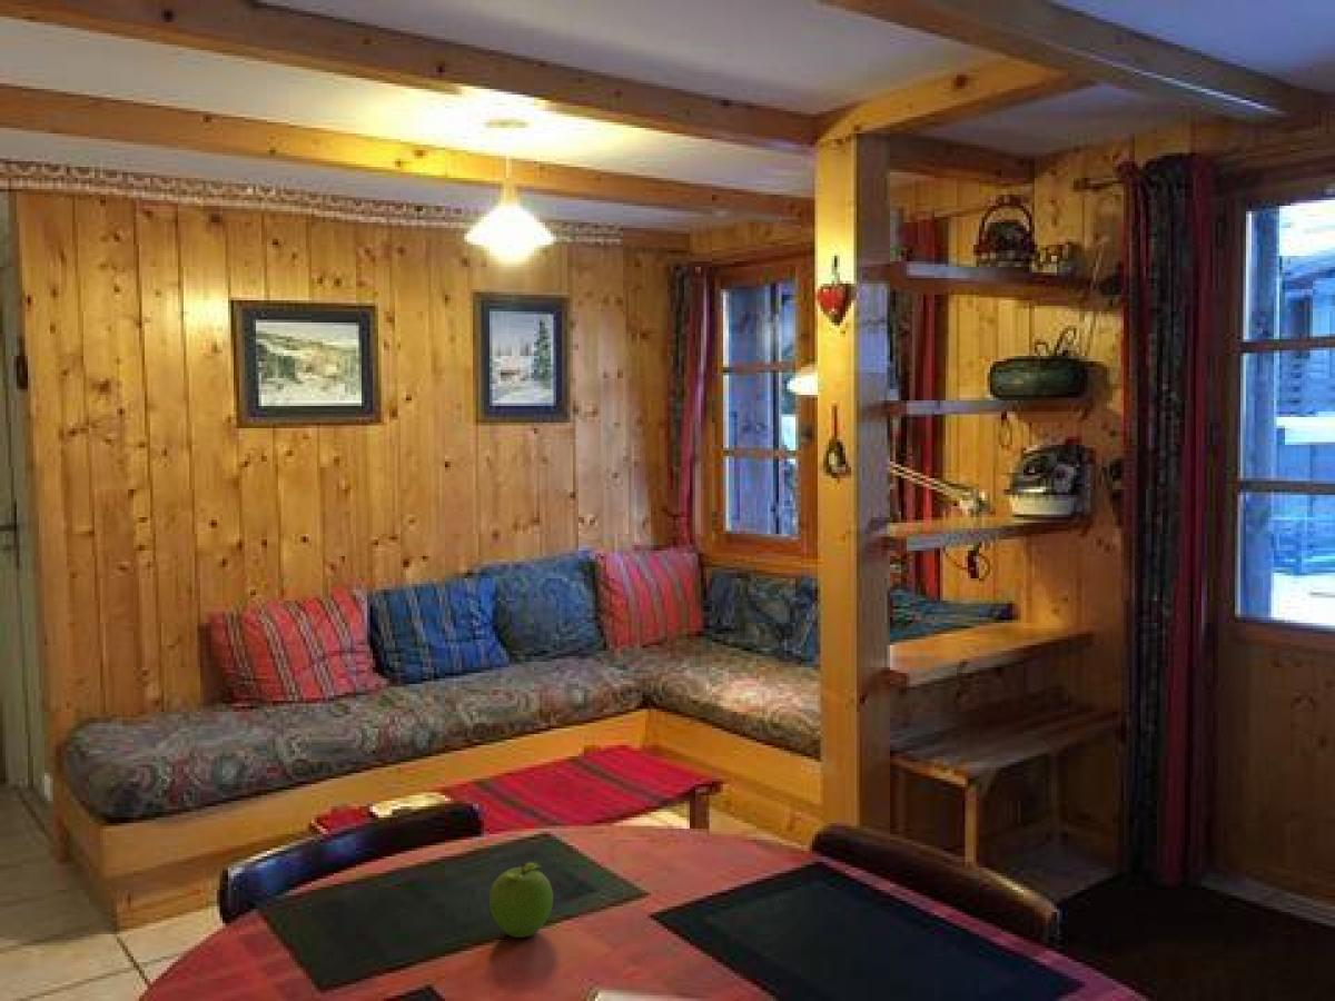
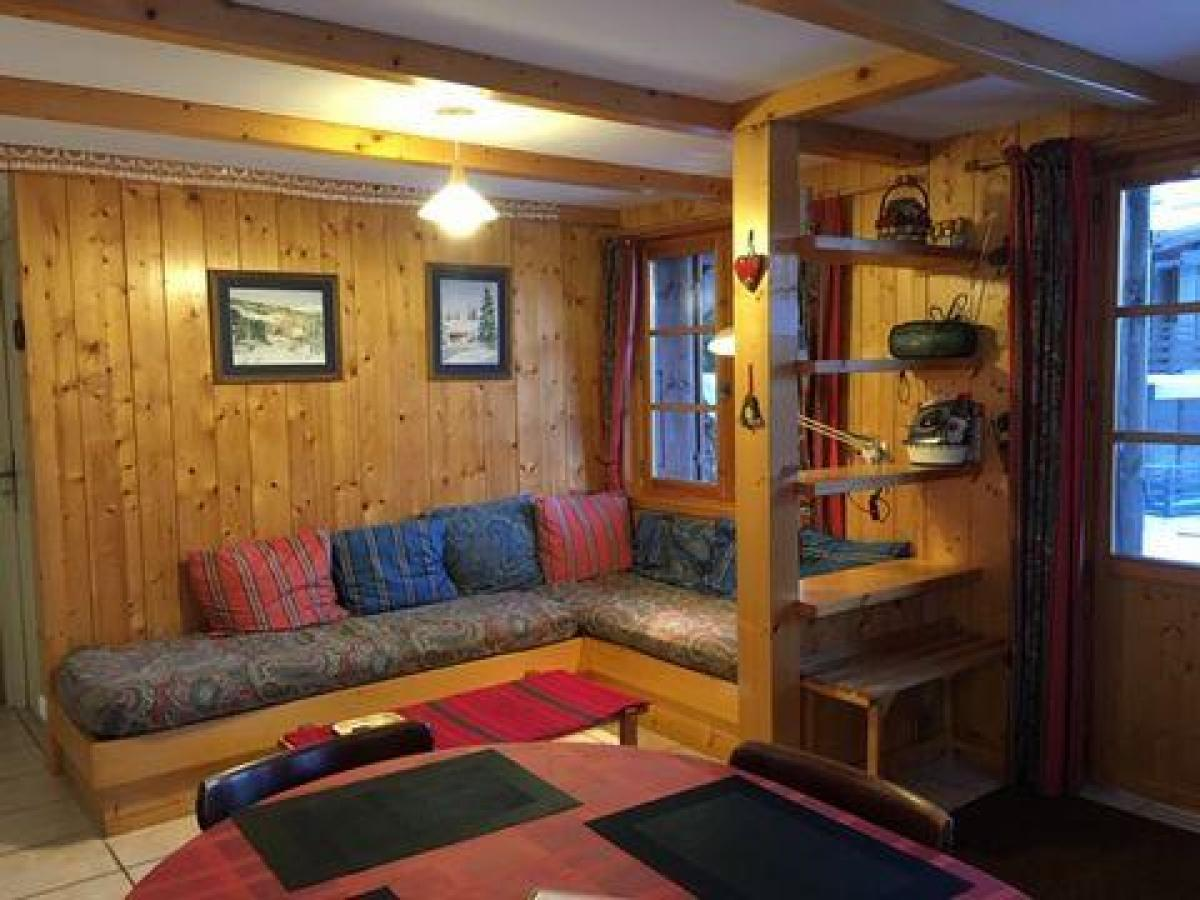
- fruit [488,860,554,939]
